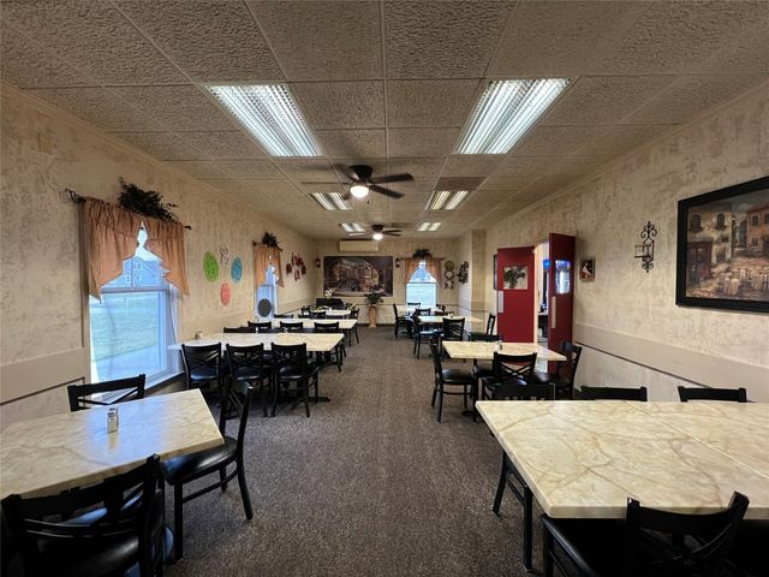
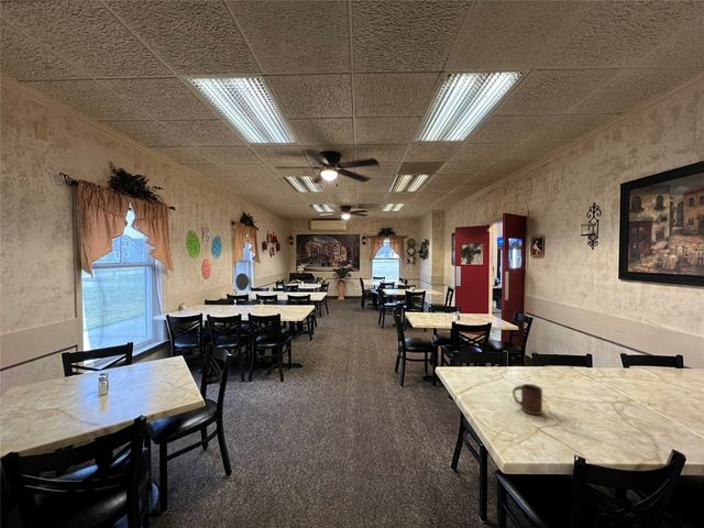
+ cup [512,383,543,416]
